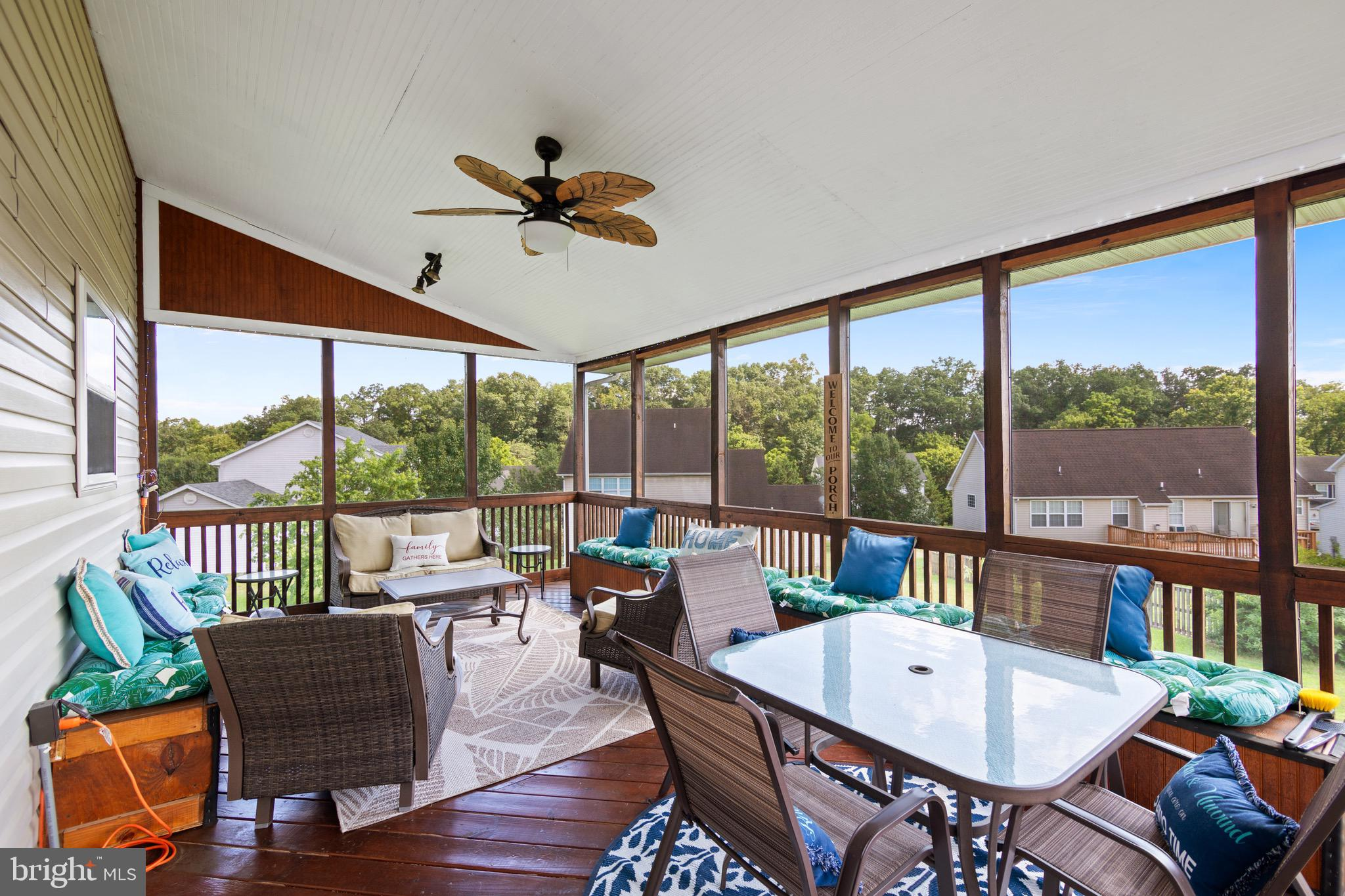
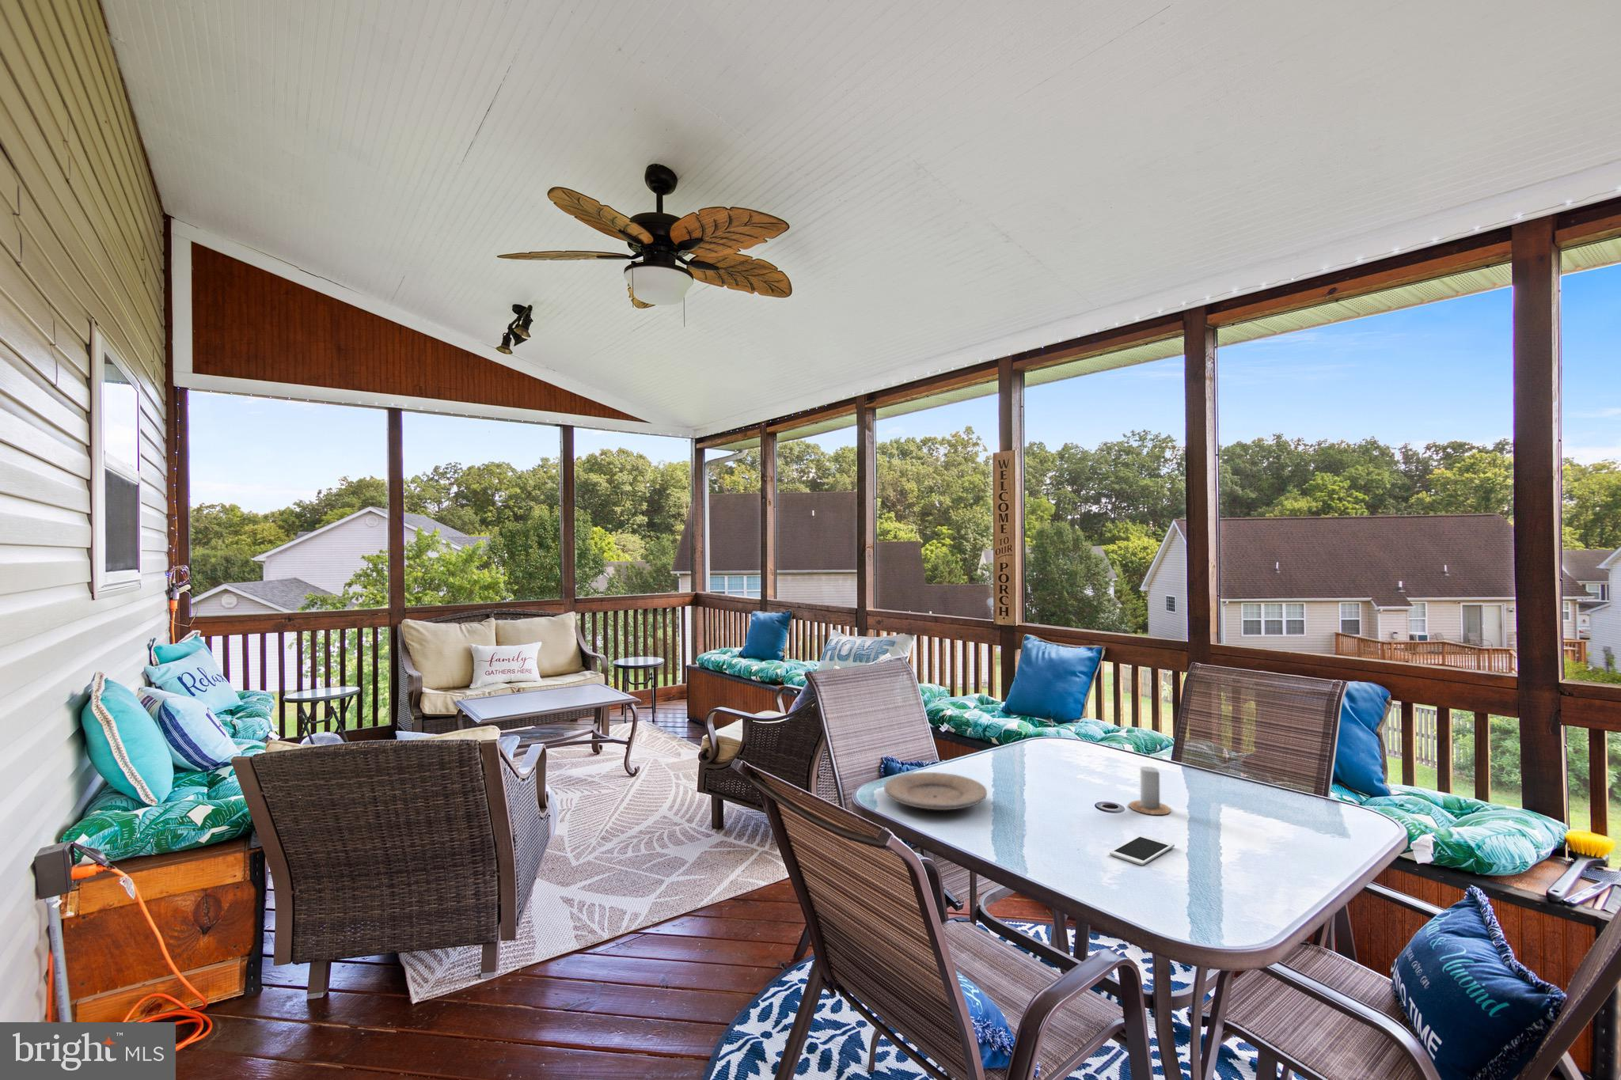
+ plate [883,771,988,811]
+ candle [1128,752,1173,816]
+ cell phone [1109,834,1175,867]
